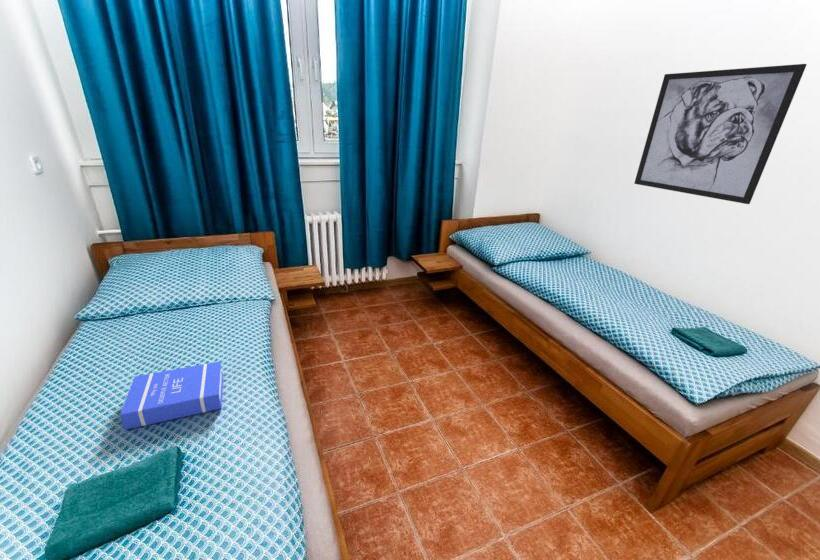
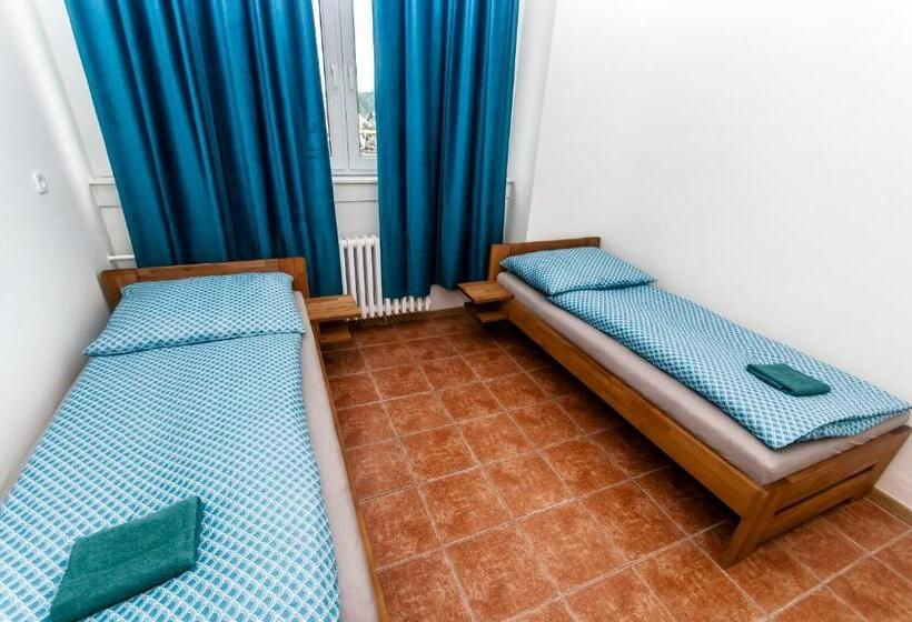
- wall art [633,63,808,205]
- book [119,360,224,431]
